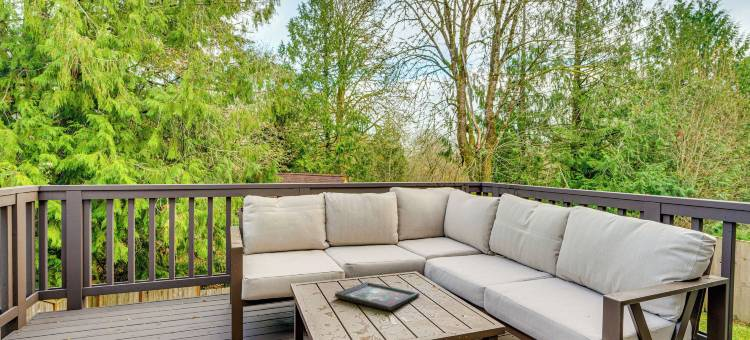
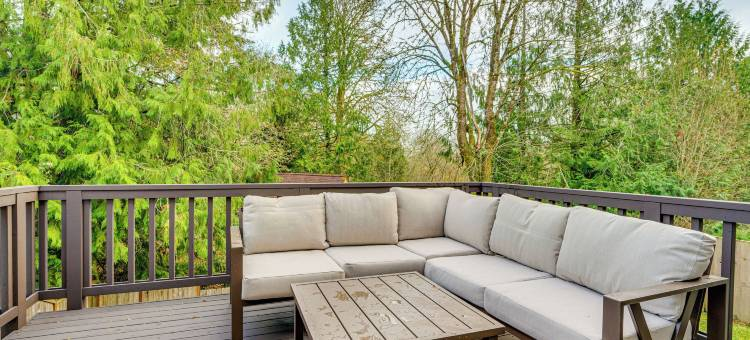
- decorative tray [334,281,420,312]
